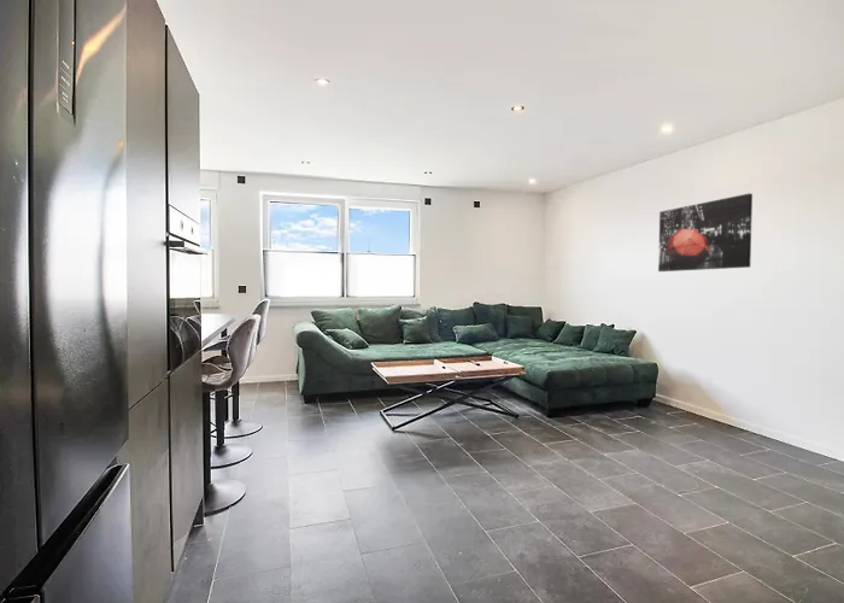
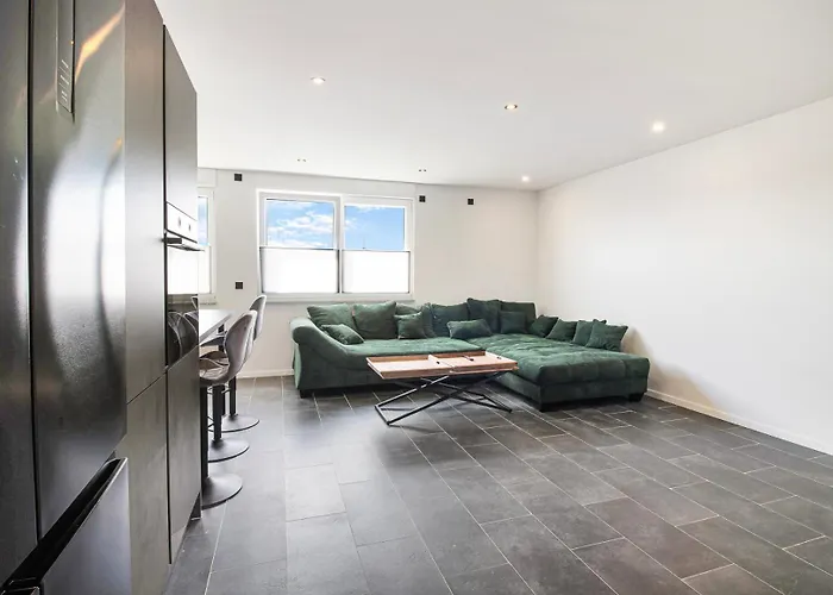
- wall art [657,192,754,273]
